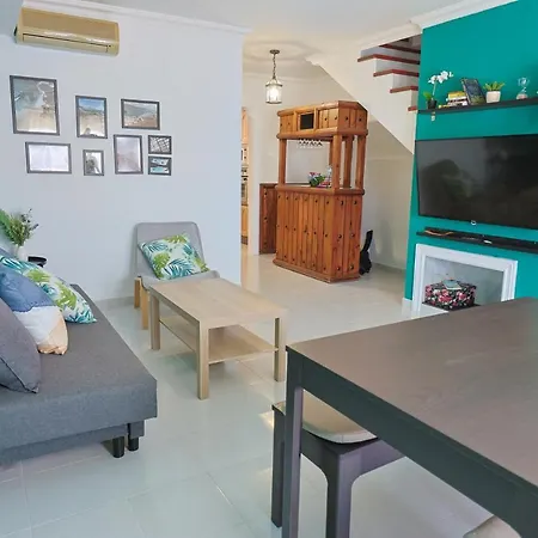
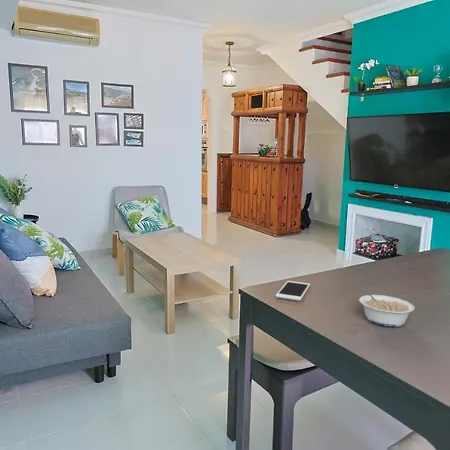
+ legume [358,287,415,328]
+ cell phone [274,280,311,302]
